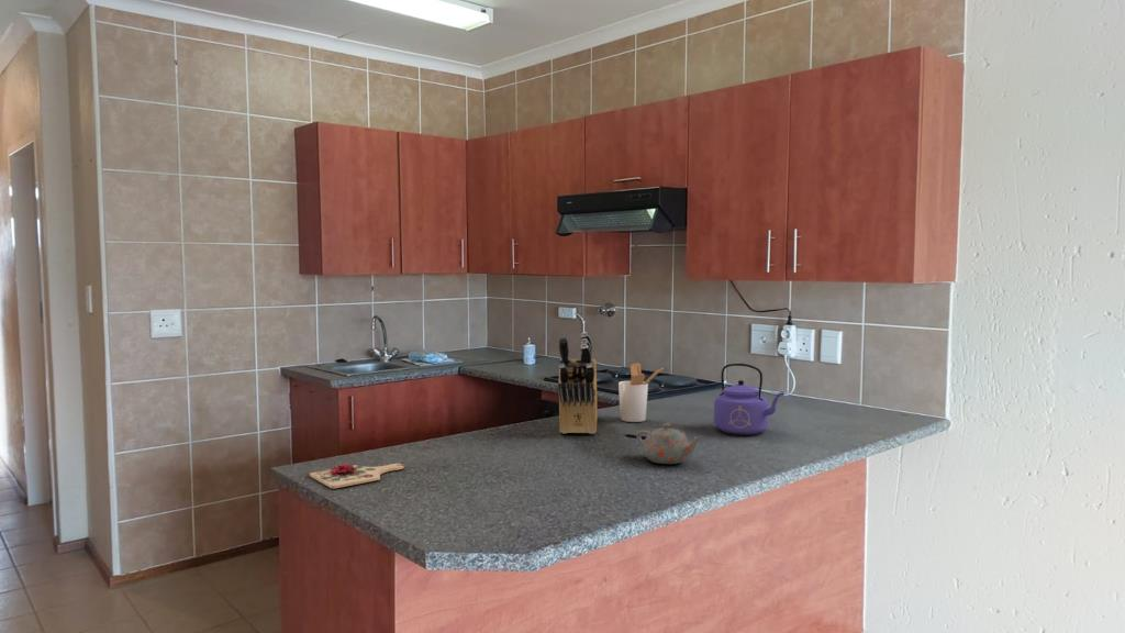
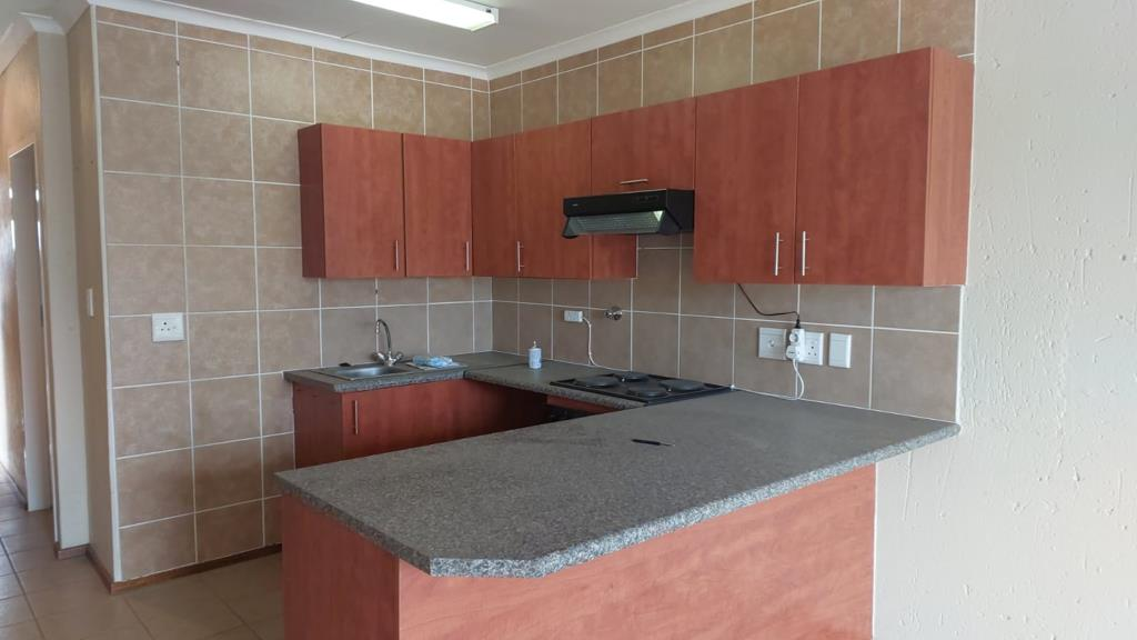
- kettle [713,363,784,436]
- knife block [557,331,599,435]
- cutting board [309,463,404,489]
- teapot [635,422,703,465]
- utensil holder [617,362,664,423]
